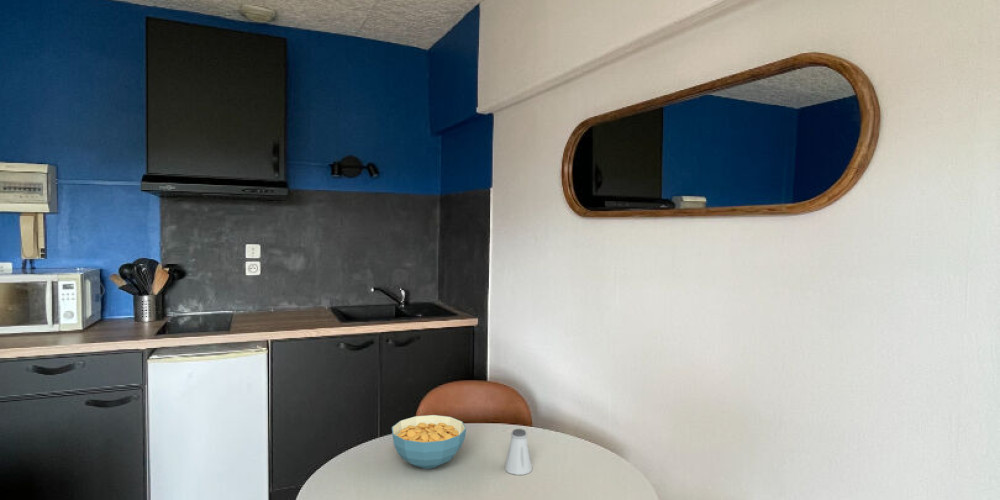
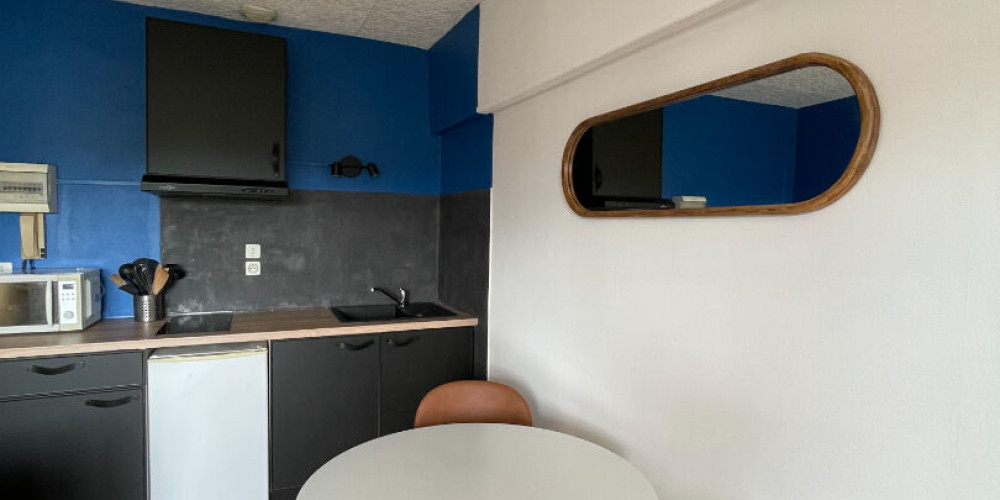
- saltshaker [504,428,533,476]
- cereal bowl [391,414,467,470]
